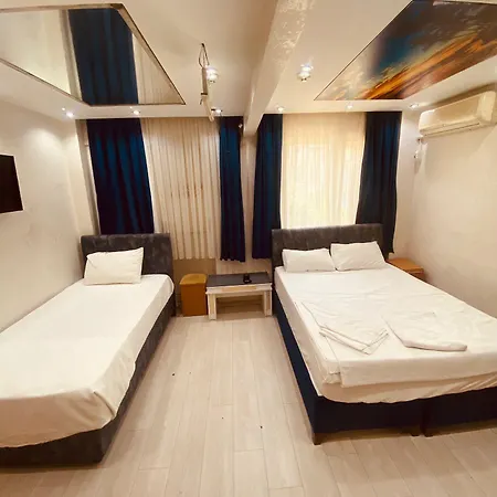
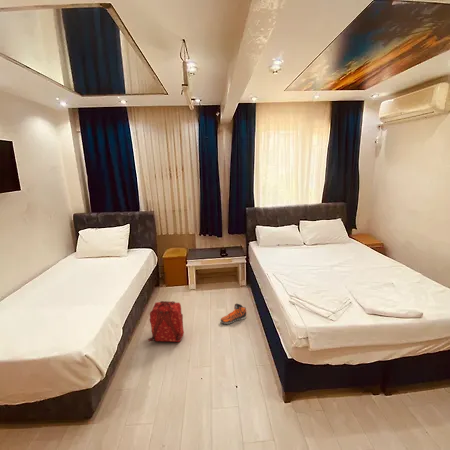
+ sneaker [220,303,248,325]
+ backpack [147,300,185,343]
